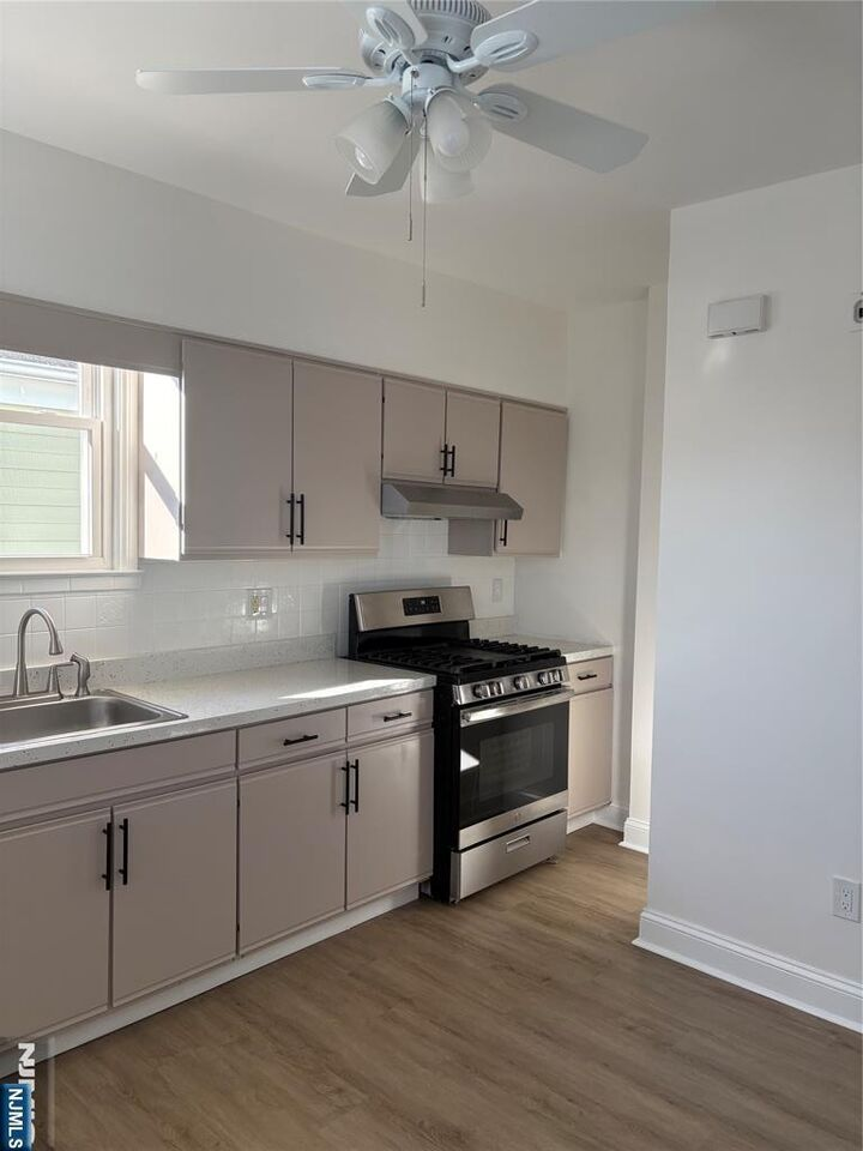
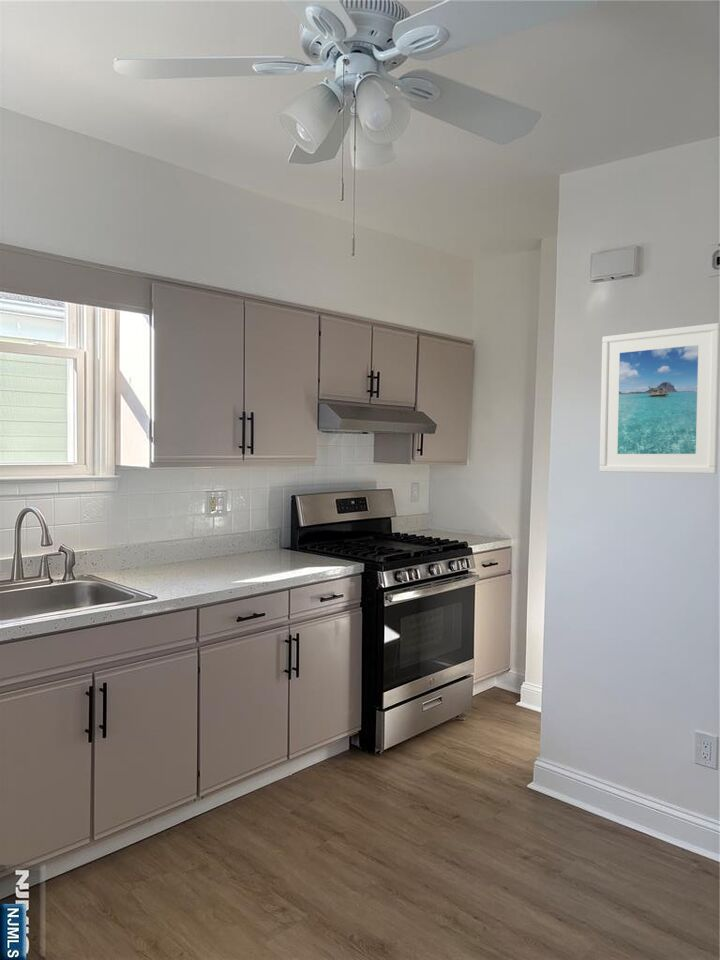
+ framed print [599,322,720,475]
